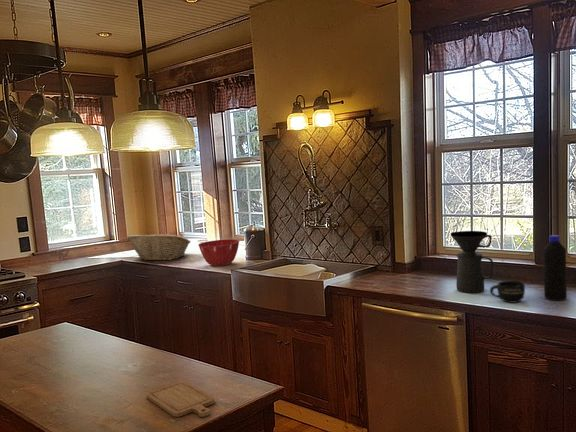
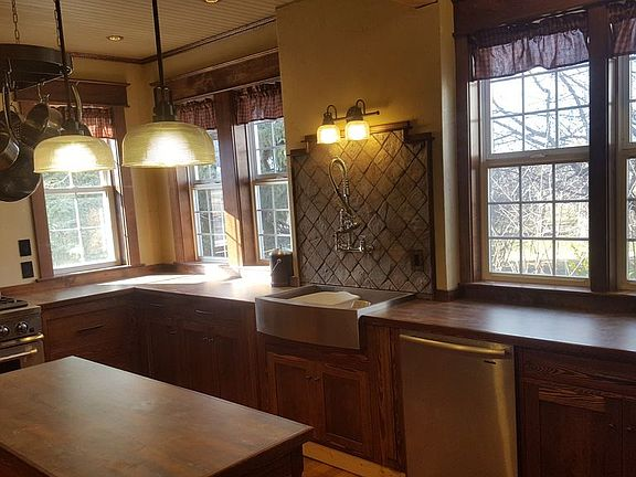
- bottle [543,234,568,302]
- coffee maker [450,230,494,294]
- mixing bowl [197,238,240,267]
- chopping board [146,380,216,418]
- mug [489,280,526,304]
- fruit basket [126,233,191,262]
